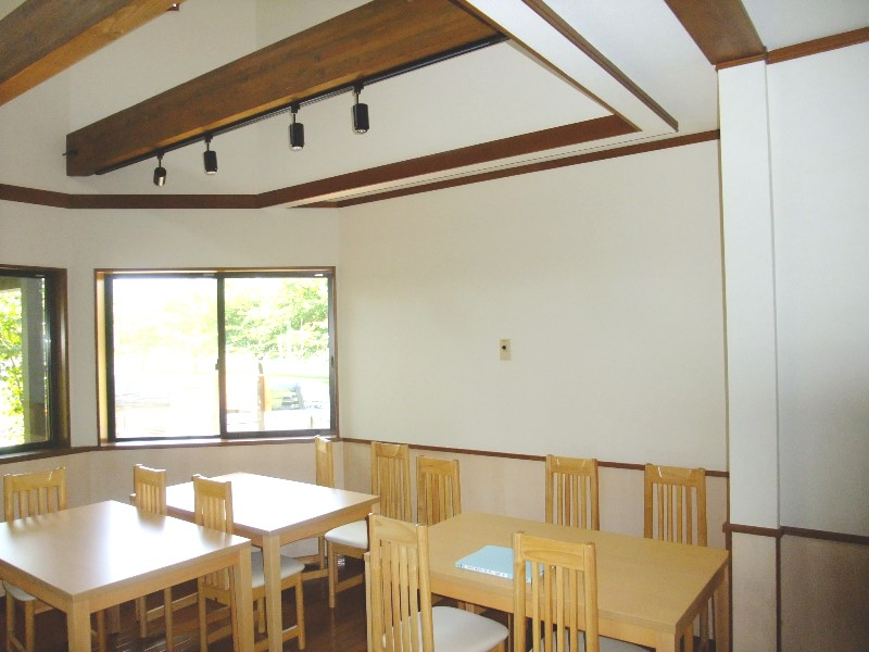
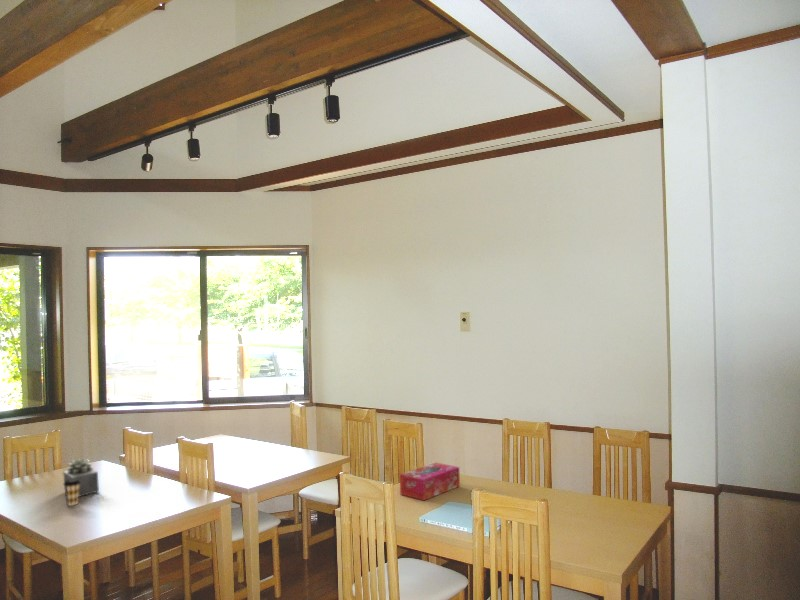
+ tissue box [399,461,461,502]
+ succulent plant [62,457,100,498]
+ coffee cup [62,479,81,507]
